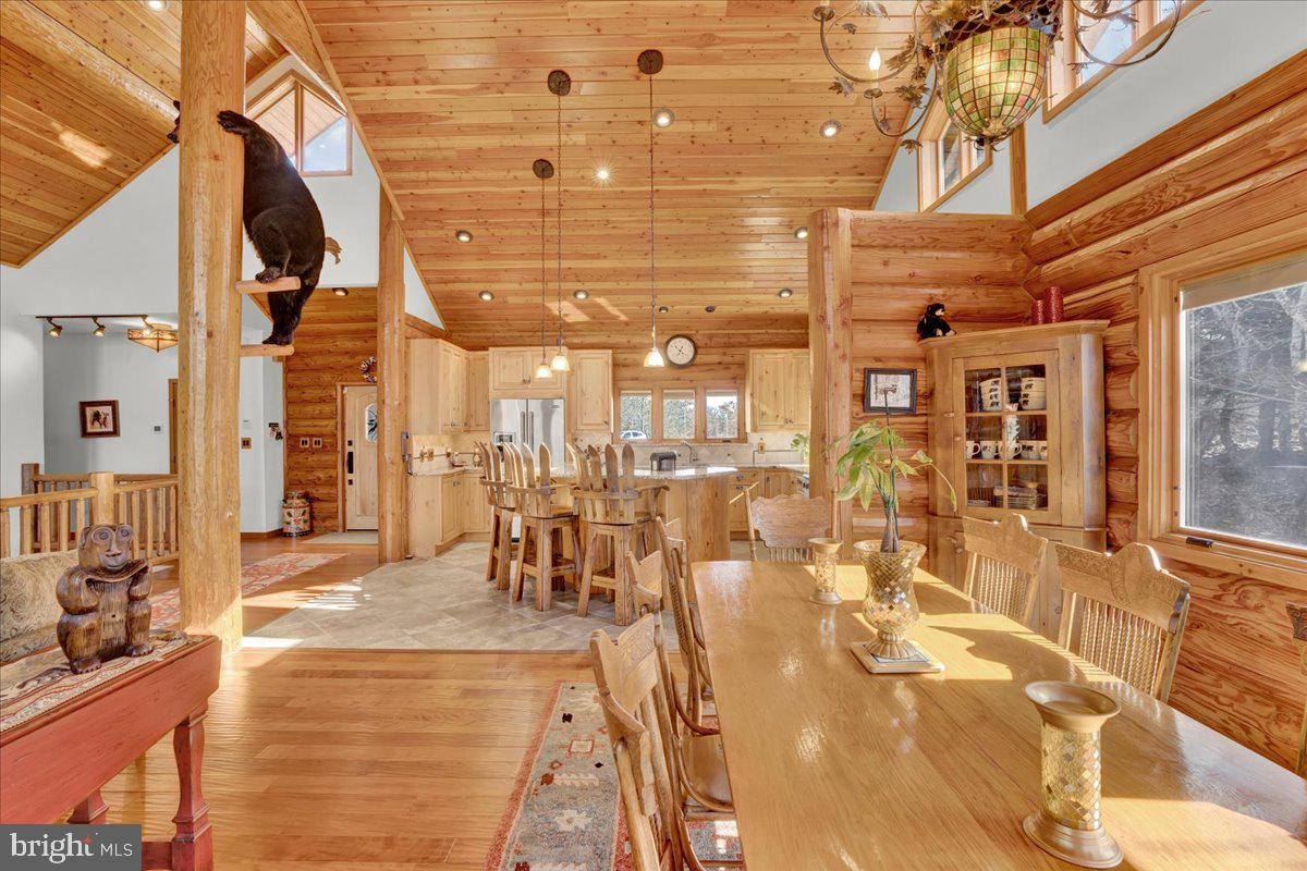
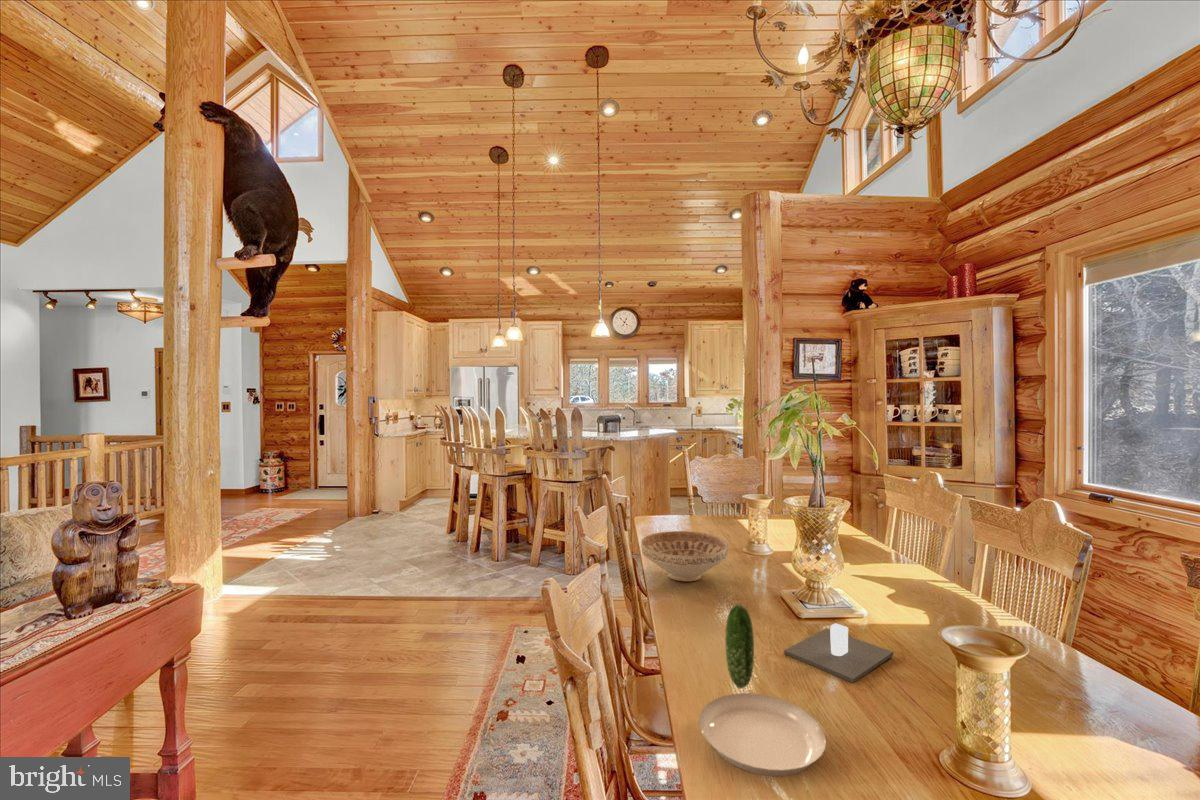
+ plate [698,603,827,777]
+ candle [783,622,894,684]
+ decorative bowl [640,530,729,583]
